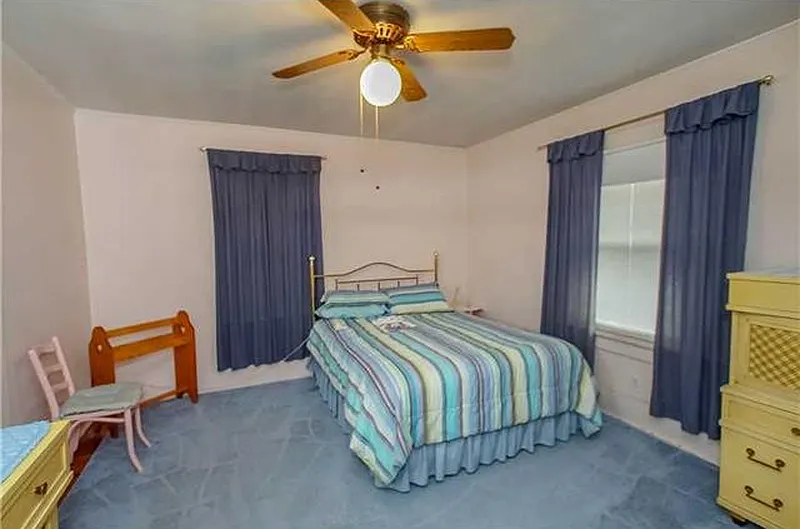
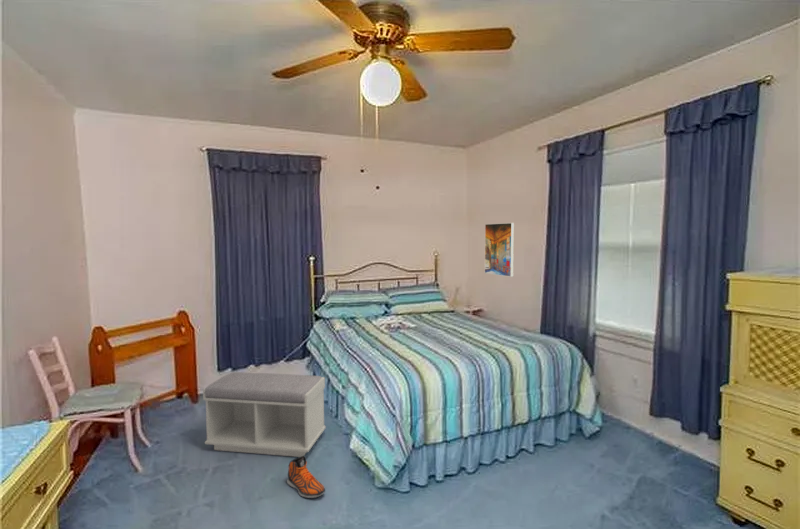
+ bench [202,371,327,458]
+ sneaker [286,455,326,499]
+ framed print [484,222,515,278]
